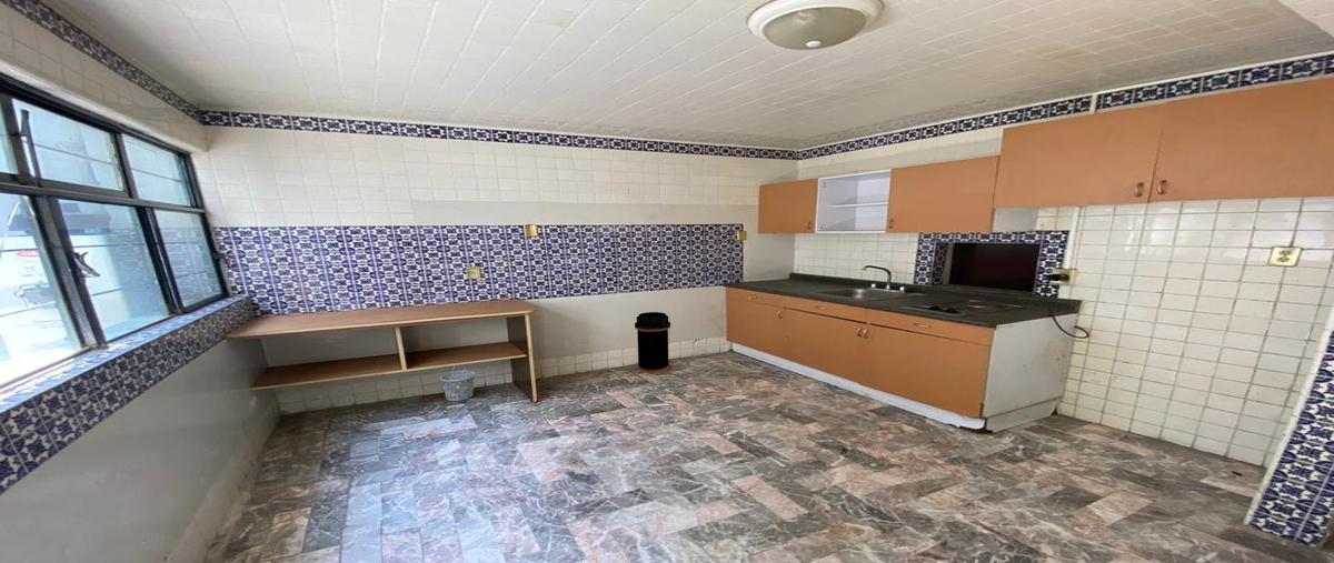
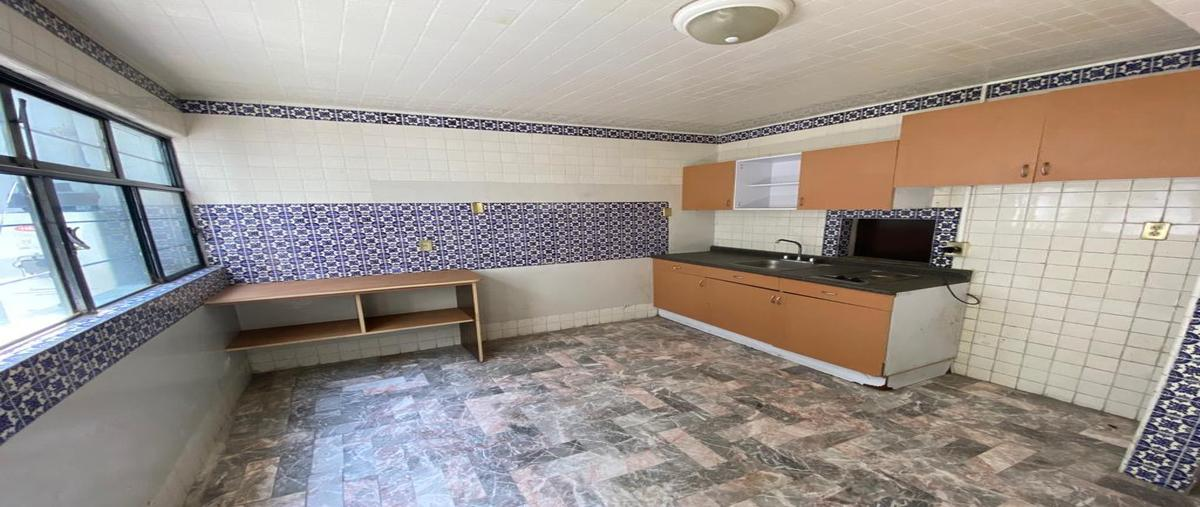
- trash can [634,311,671,374]
- bucket [439,365,477,402]
